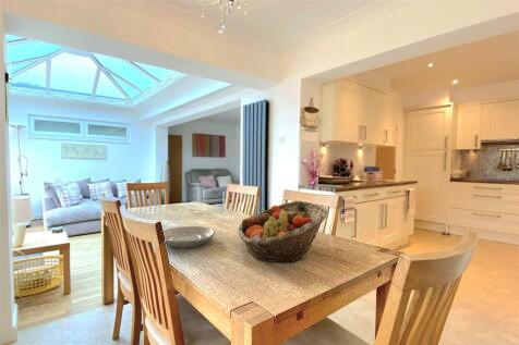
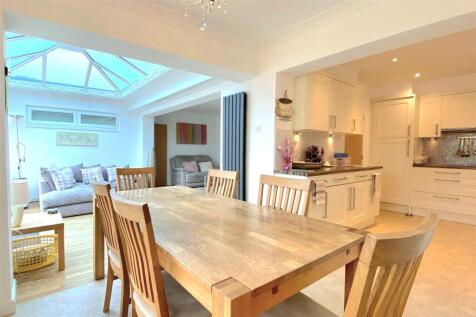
- fruit basket [237,200,329,264]
- plate [162,225,216,249]
